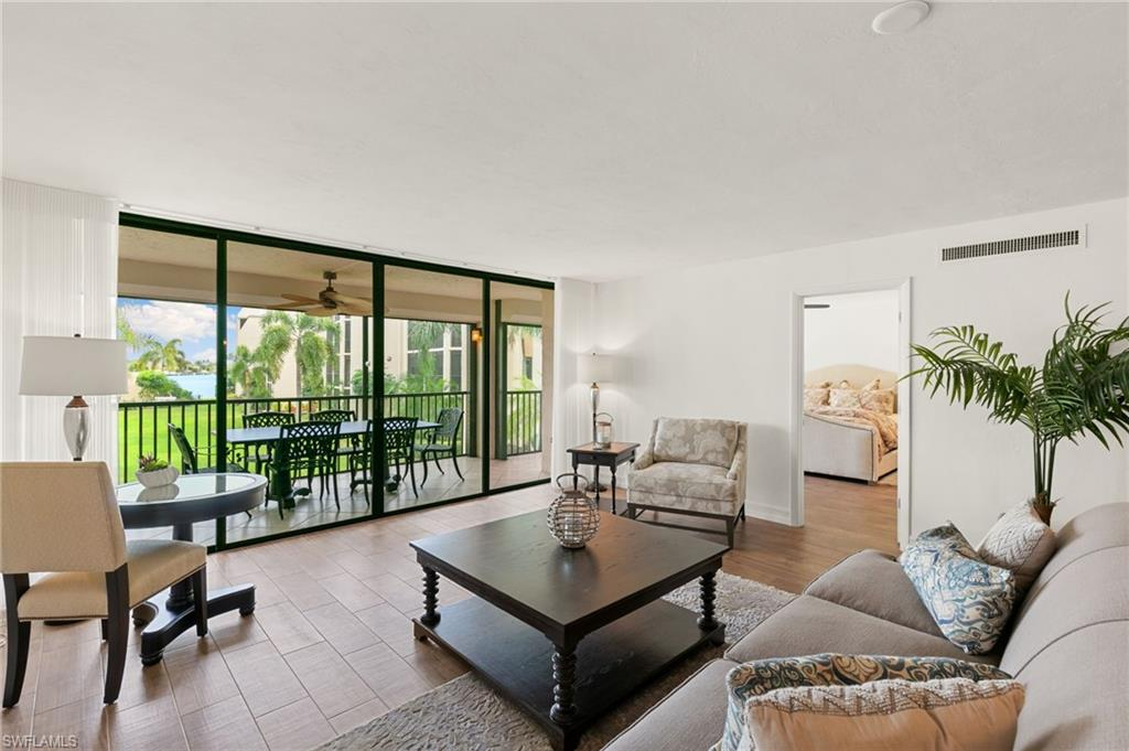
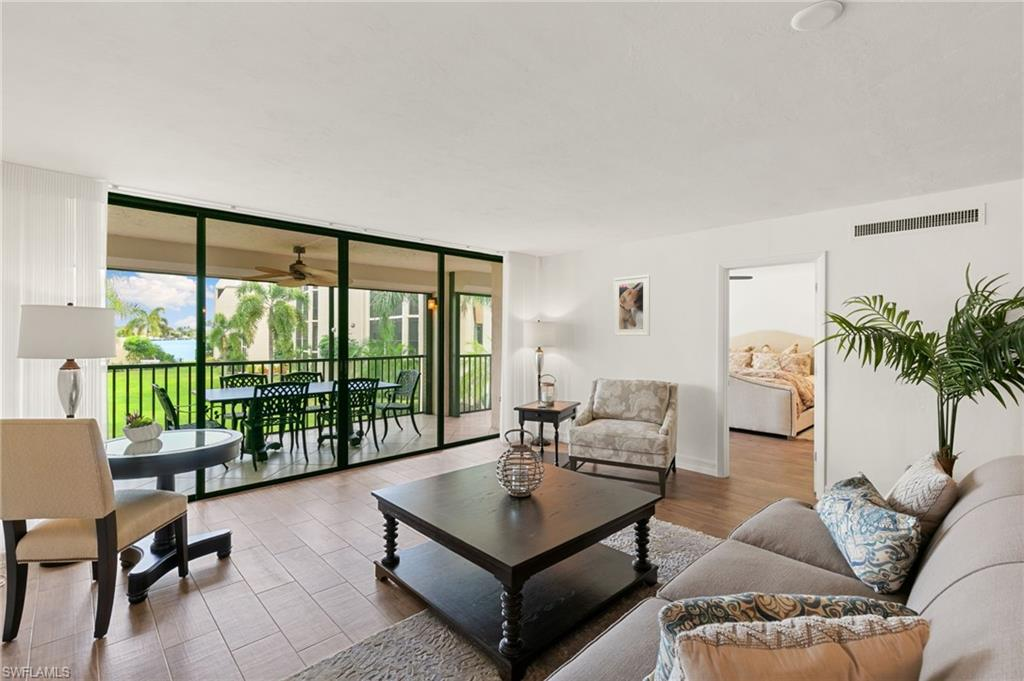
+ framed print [612,274,651,337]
